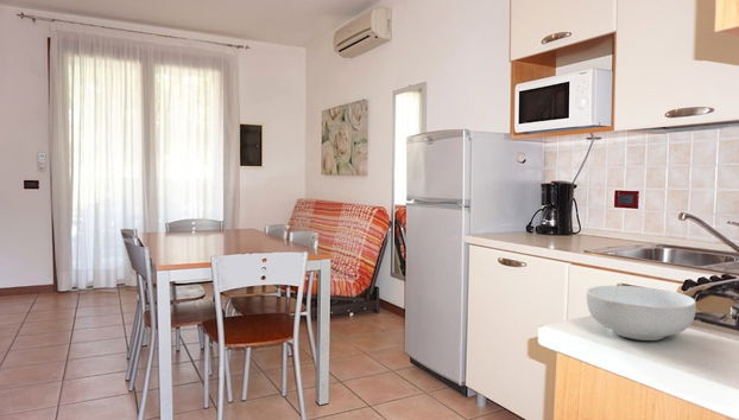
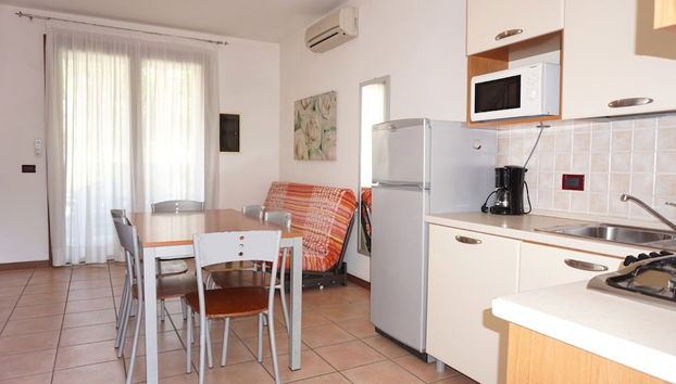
- cereal bowl [586,285,697,342]
